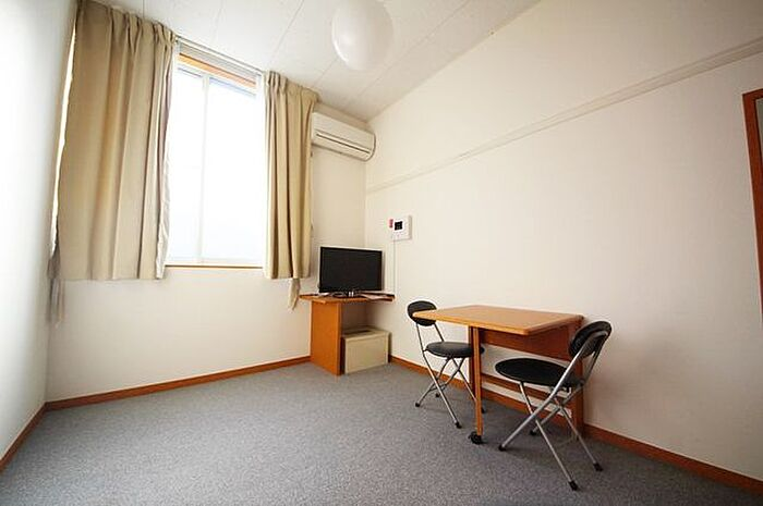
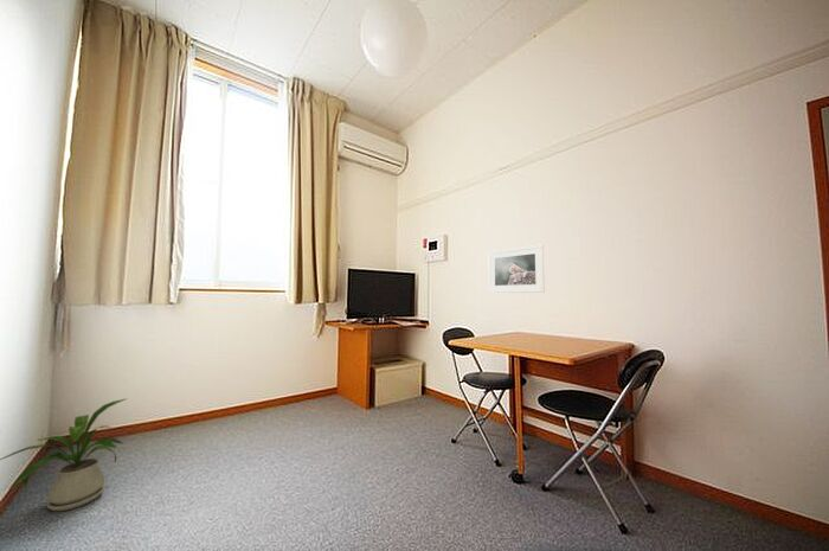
+ house plant [0,398,127,512]
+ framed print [487,244,546,294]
